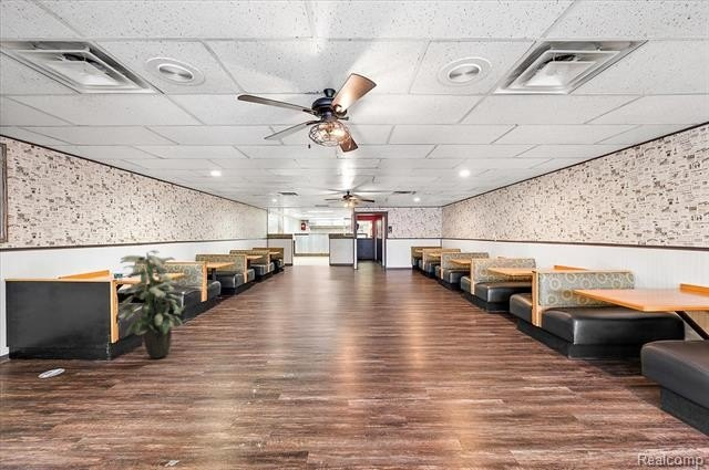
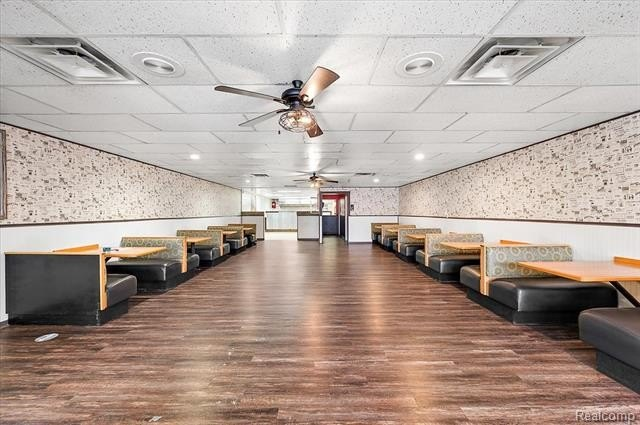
- indoor plant [117,249,187,359]
